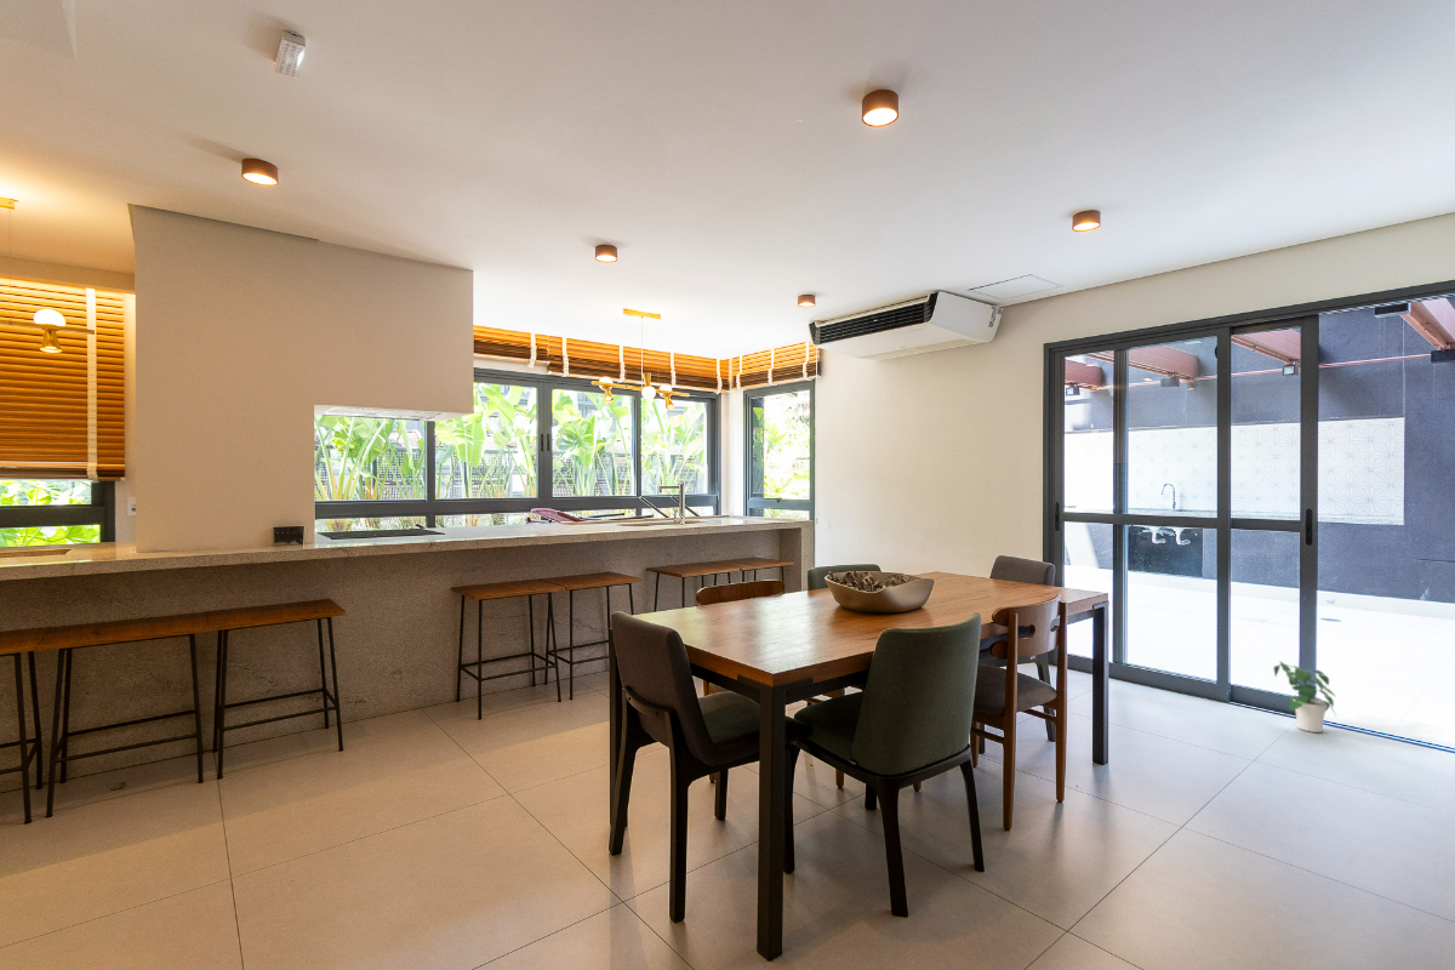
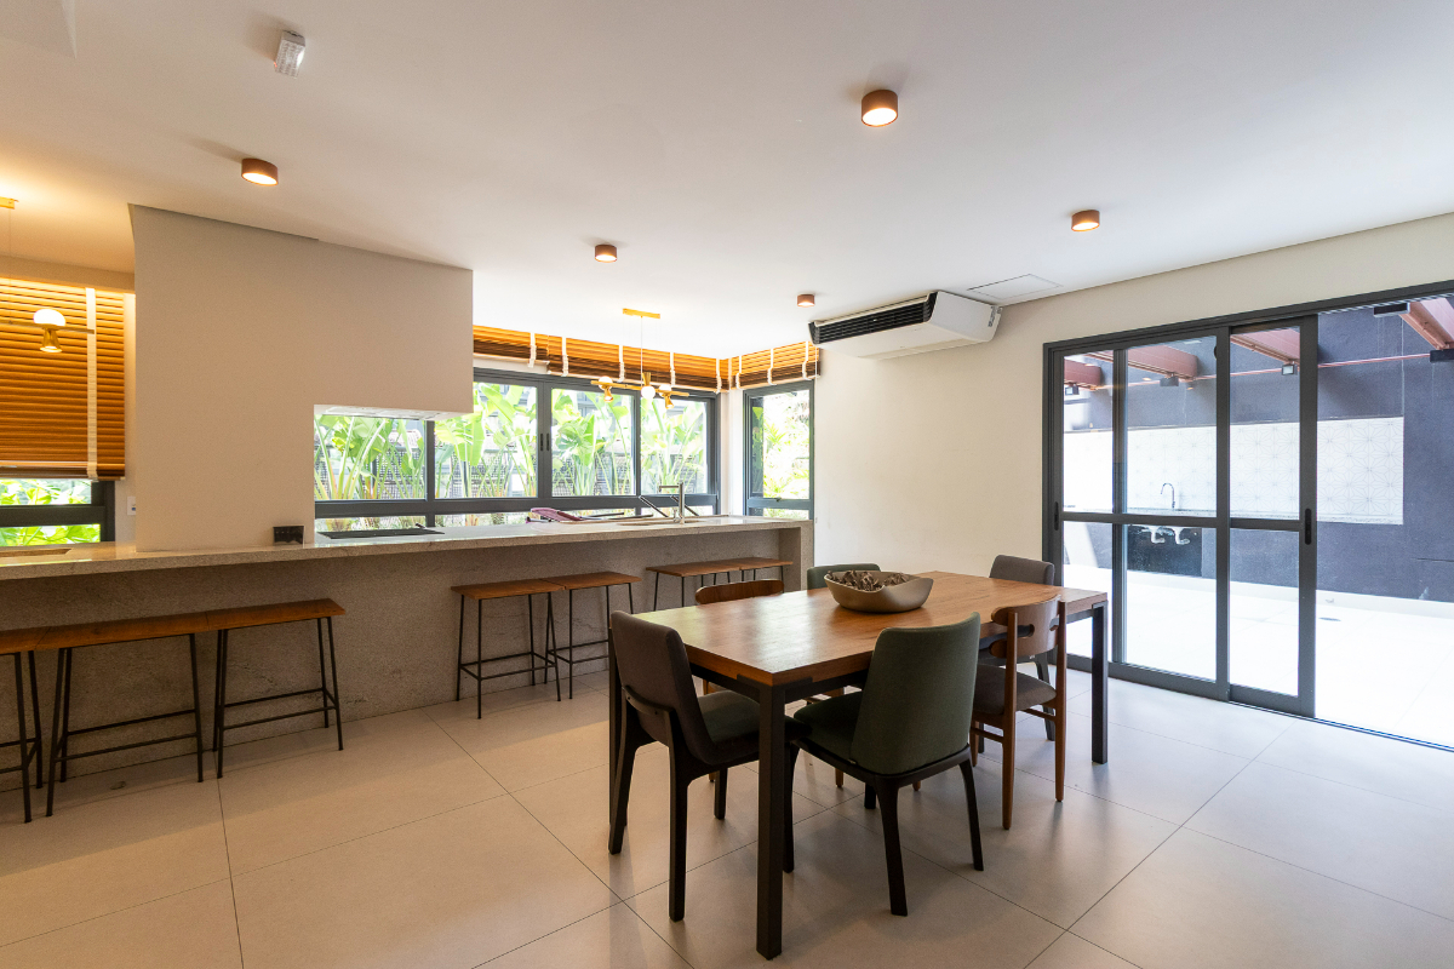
- potted plant [1273,661,1337,734]
